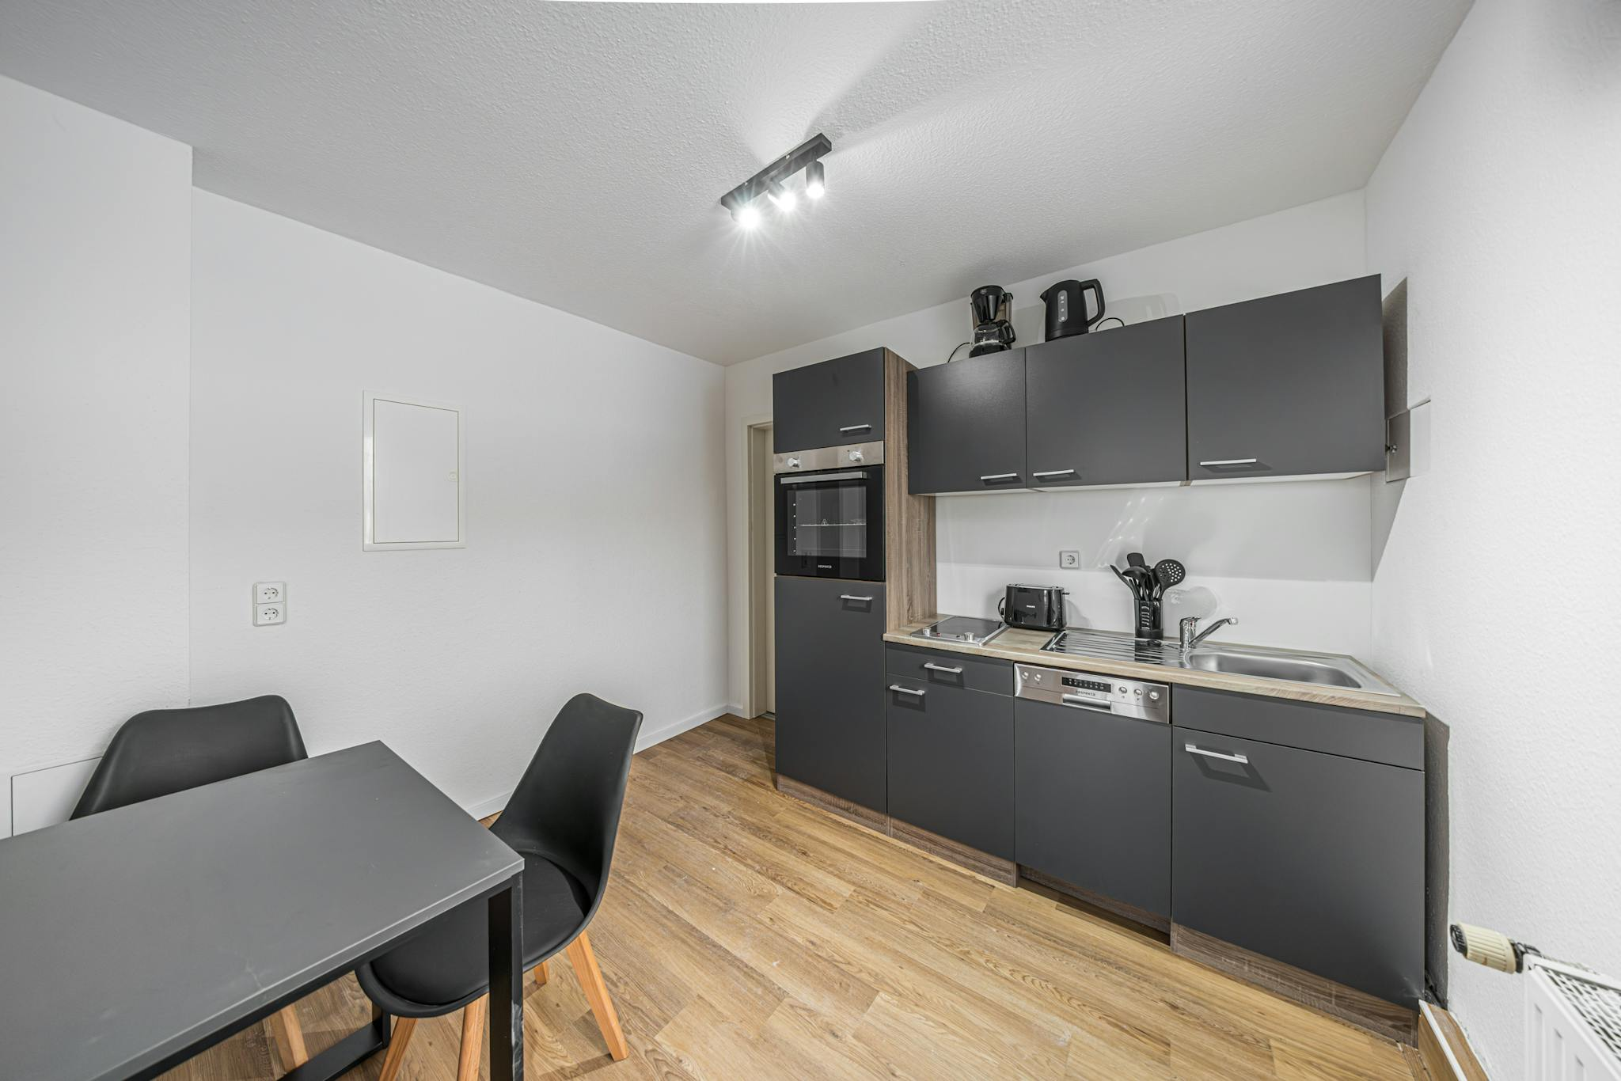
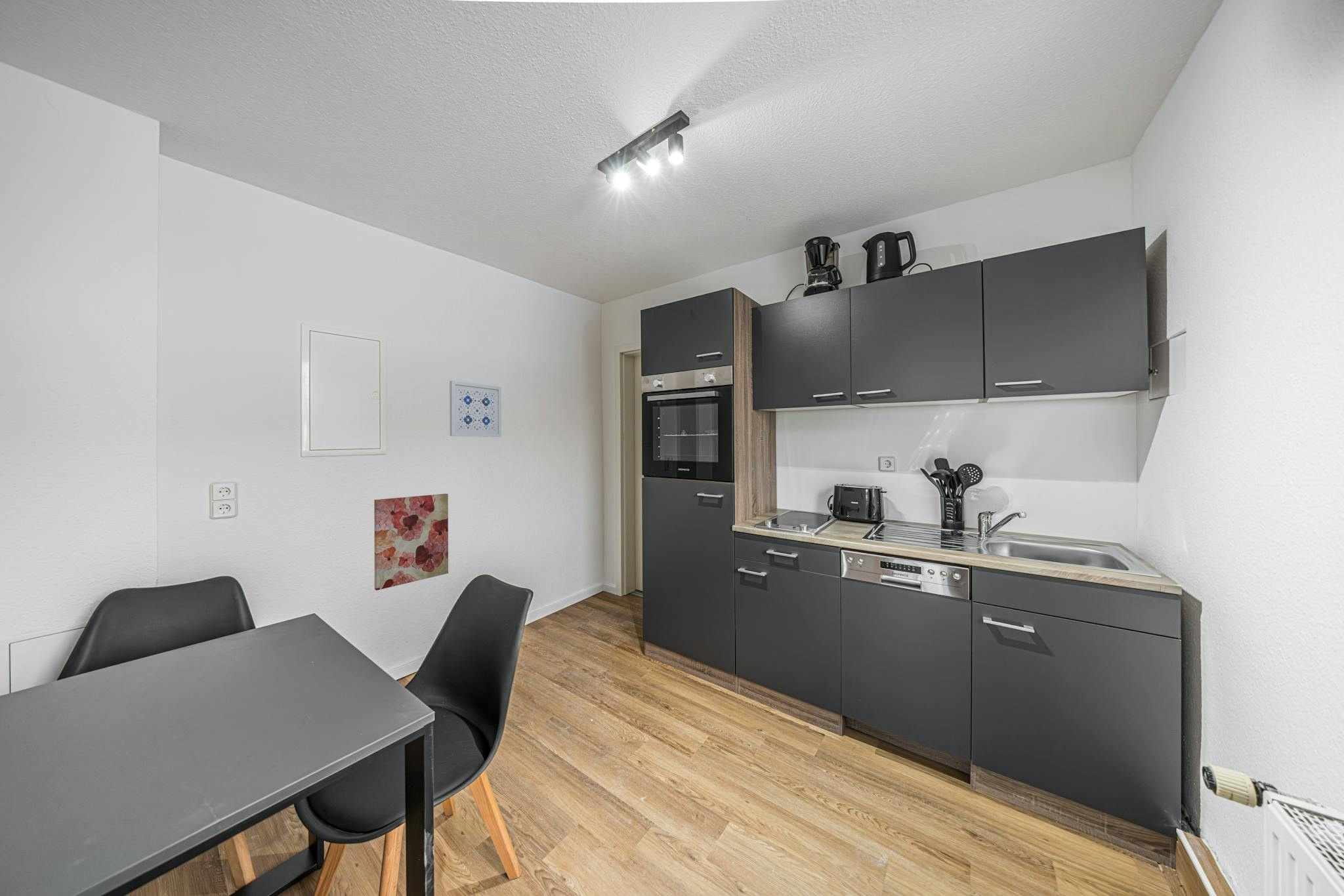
+ wall art [373,493,449,591]
+ wall art [449,380,502,438]
